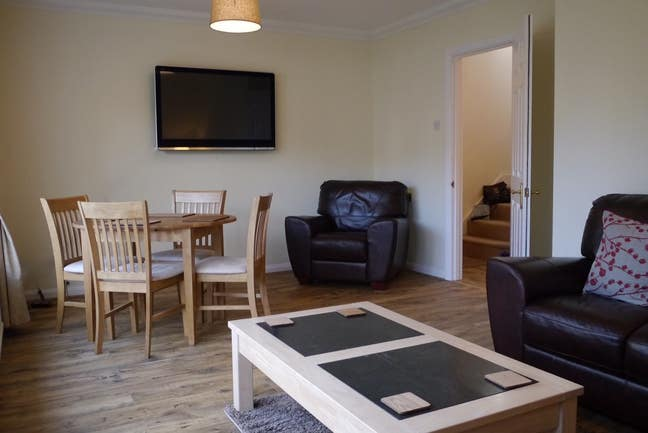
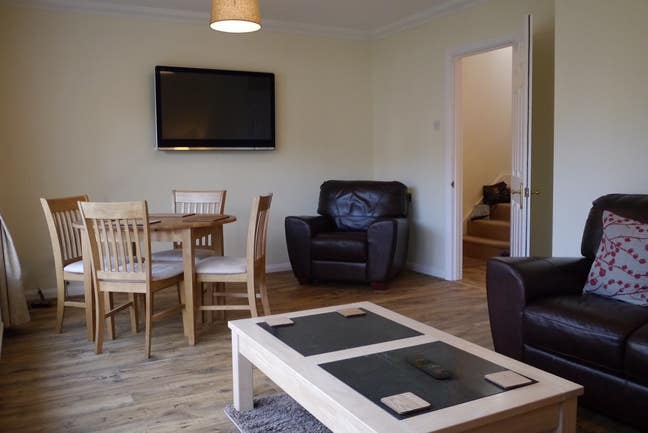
+ remote control [403,353,454,379]
